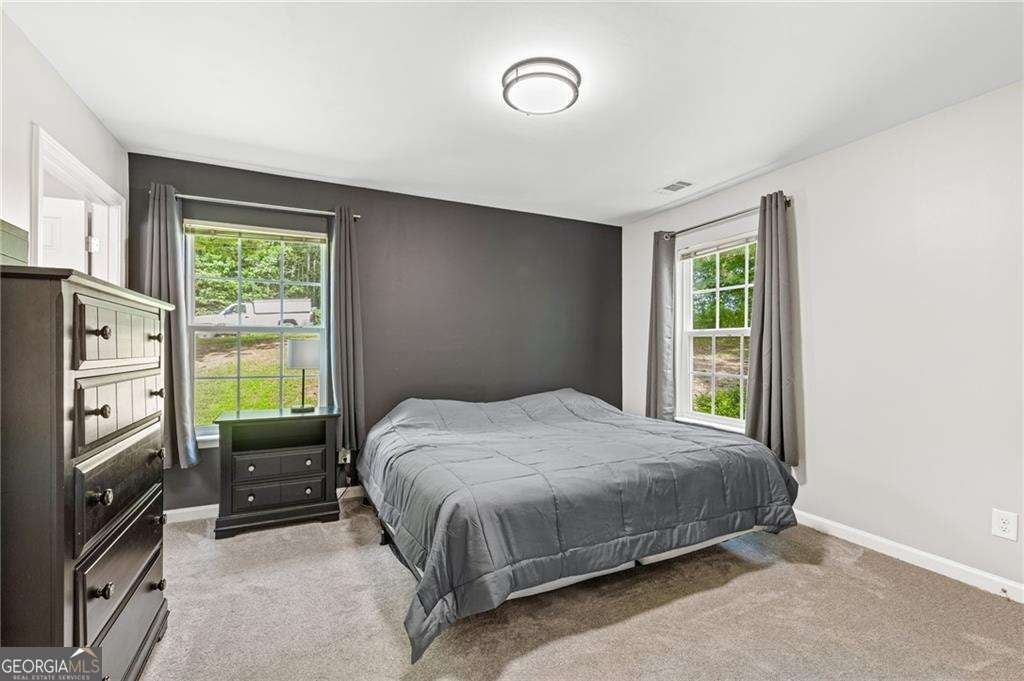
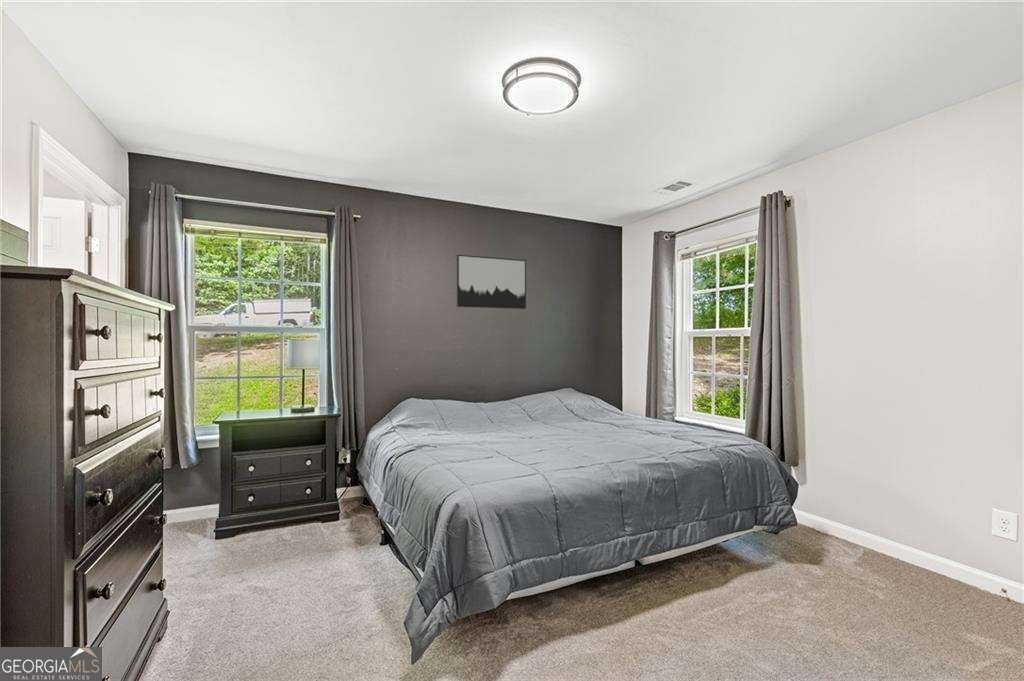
+ wall art [456,254,527,310]
